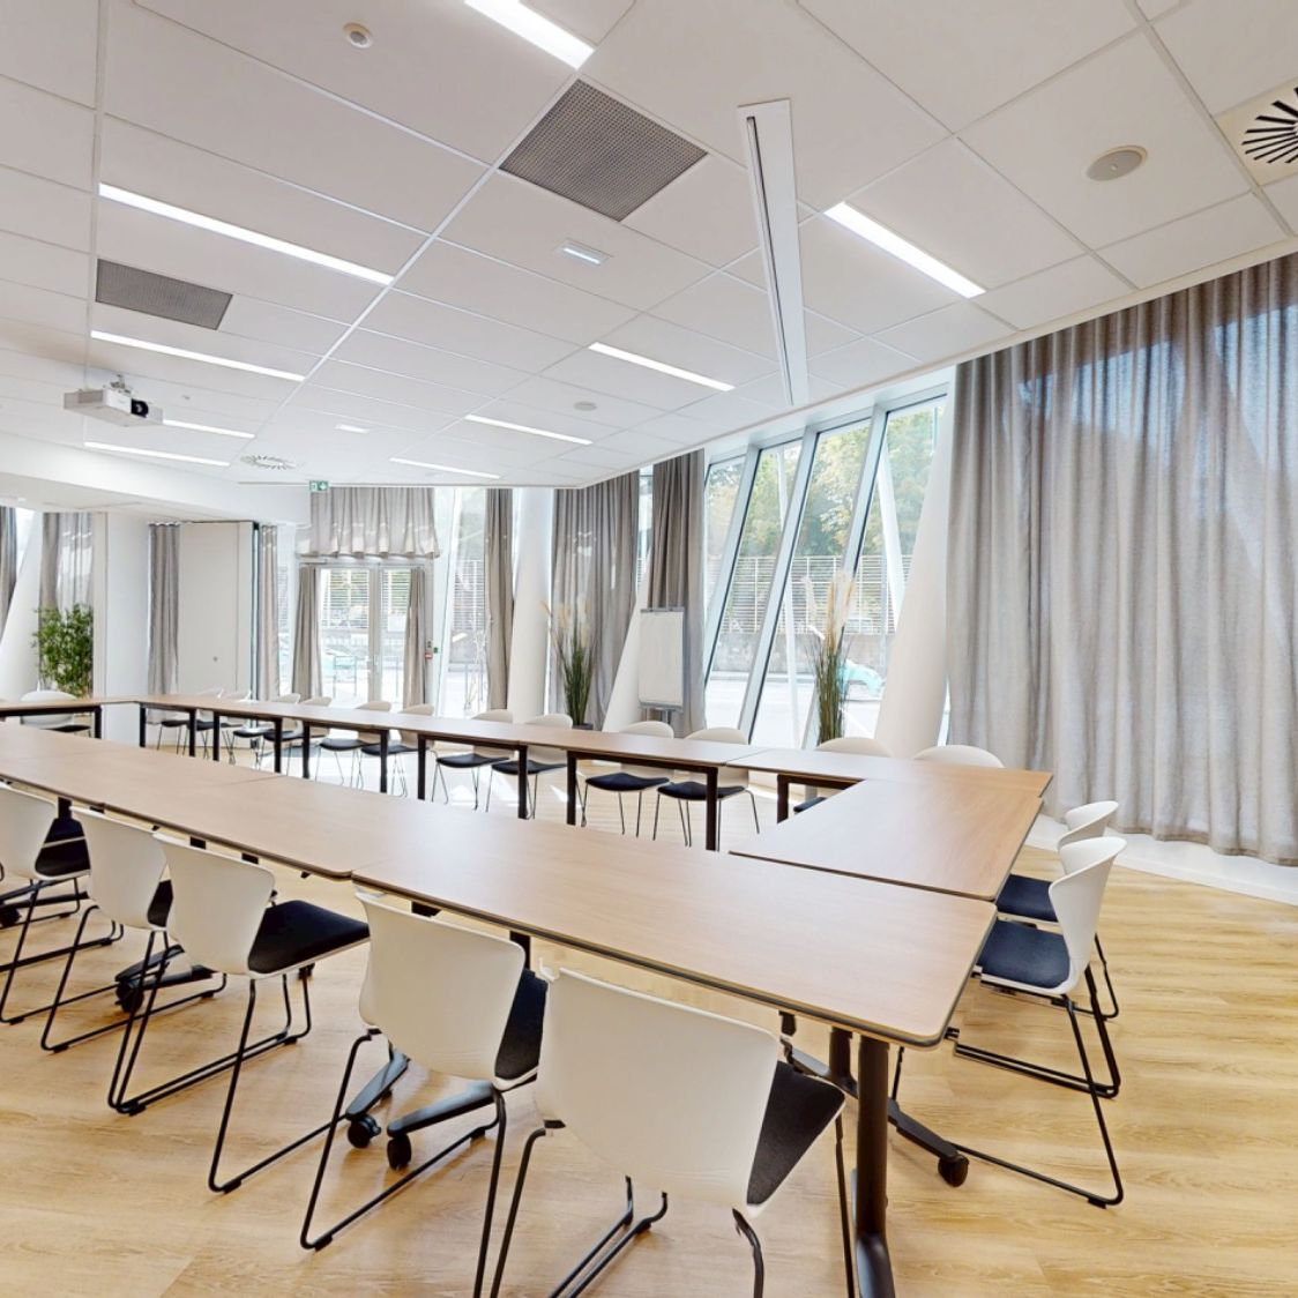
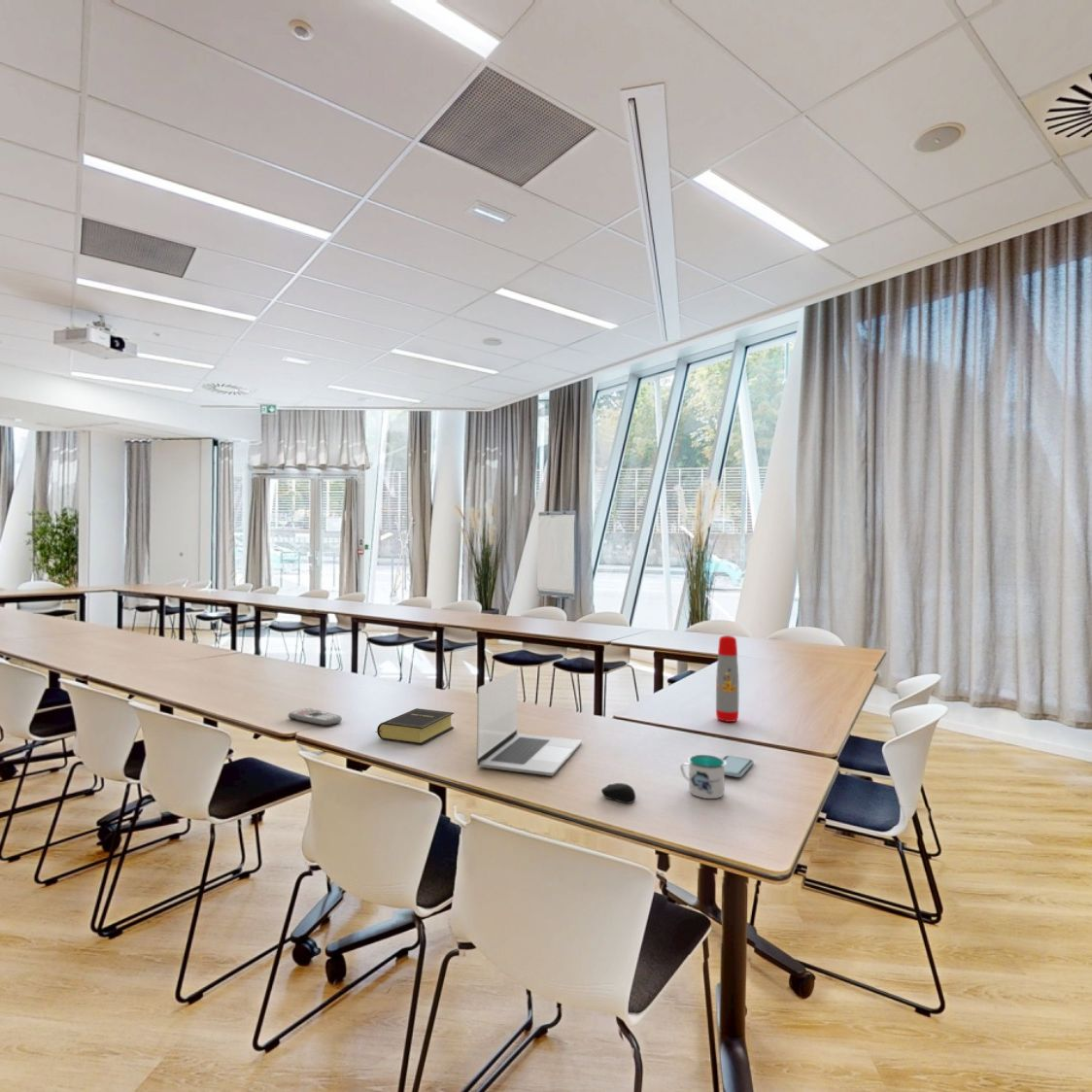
+ remote control [288,707,343,727]
+ mug [679,754,726,800]
+ book [374,707,455,745]
+ smartphone [722,755,754,778]
+ water bottle [715,634,739,723]
+ laptop [476,668,583,777]
+ computer mouse [600,782,636,804]
